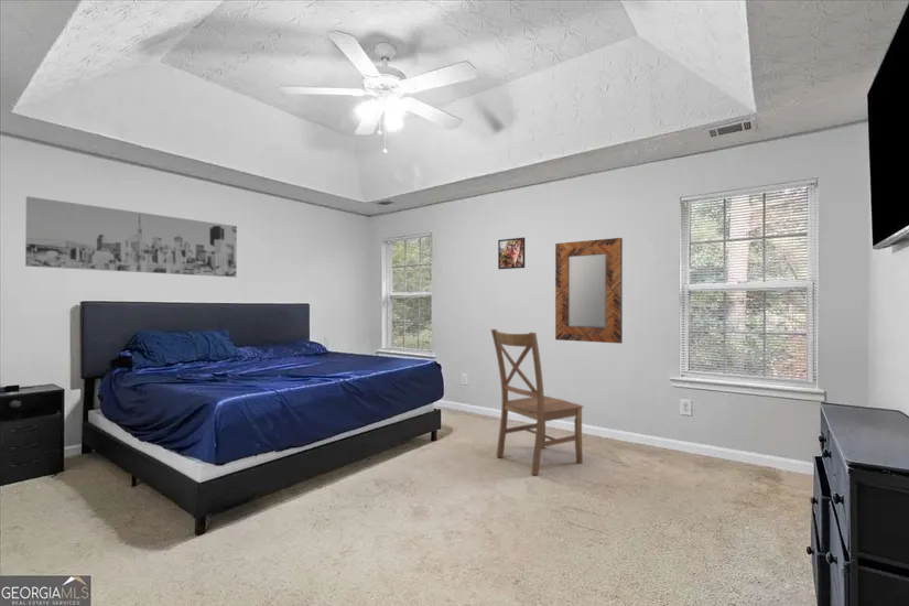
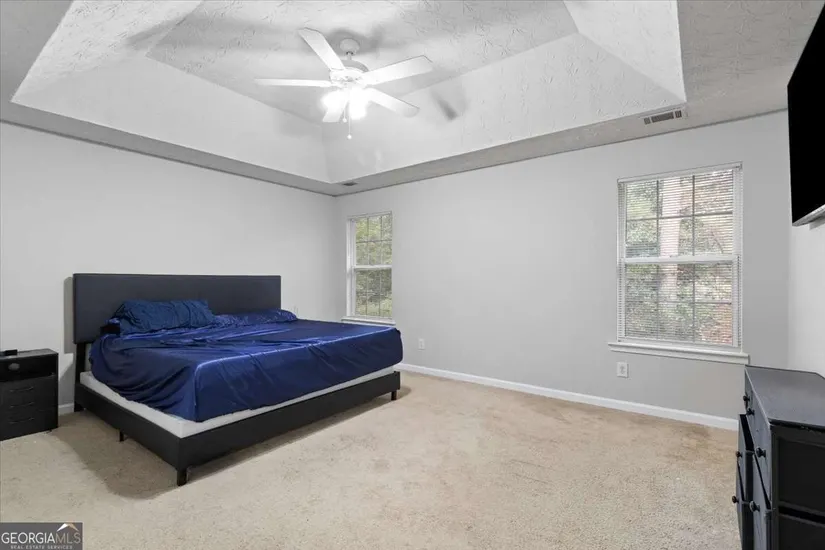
- chair [490,328,584,476]
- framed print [497,237,526,270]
- home mirror [554,237,624,345]
- wall art [24,195,238,278]
